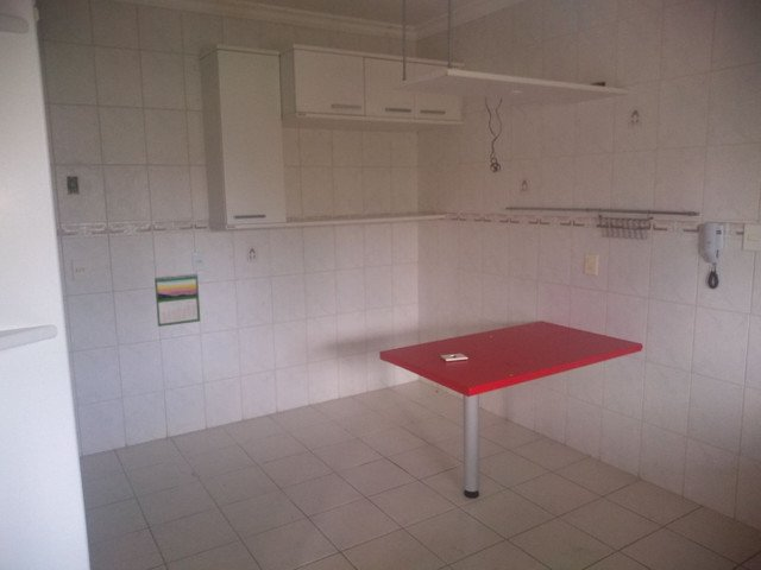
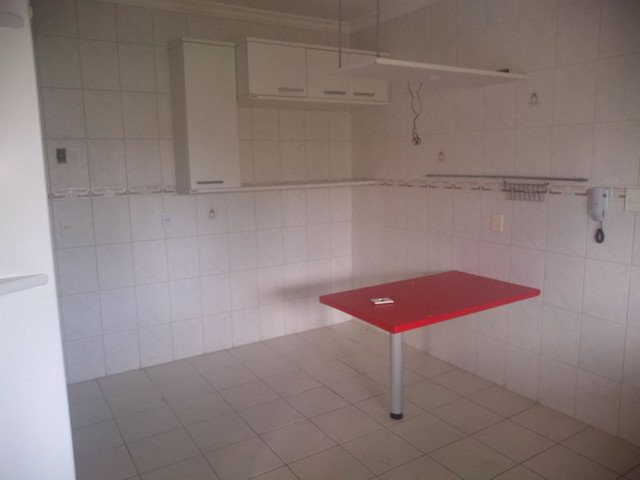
- calendar [153,272,201,328]
